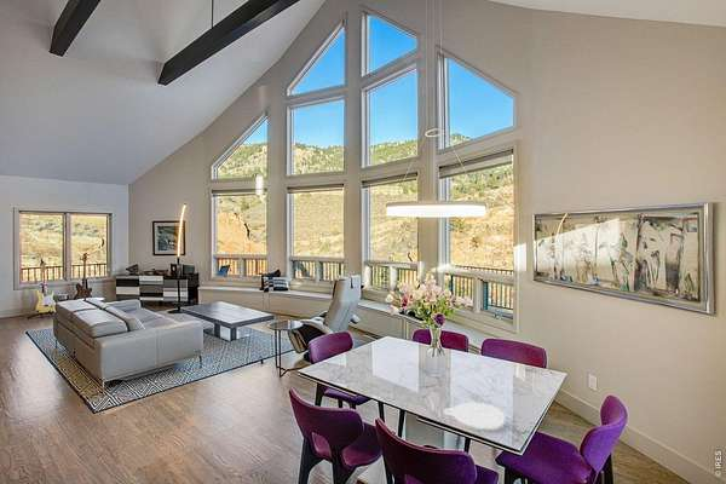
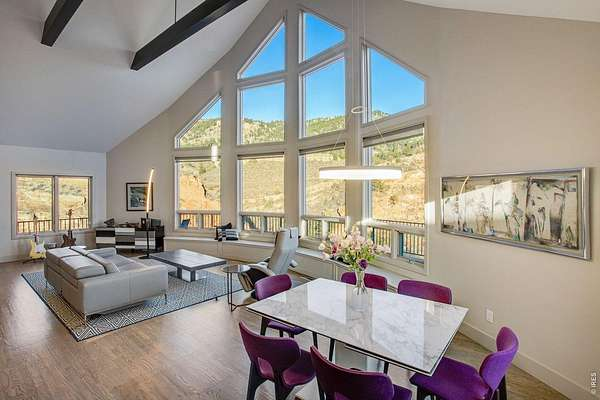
- plate [443,402,506,430]
